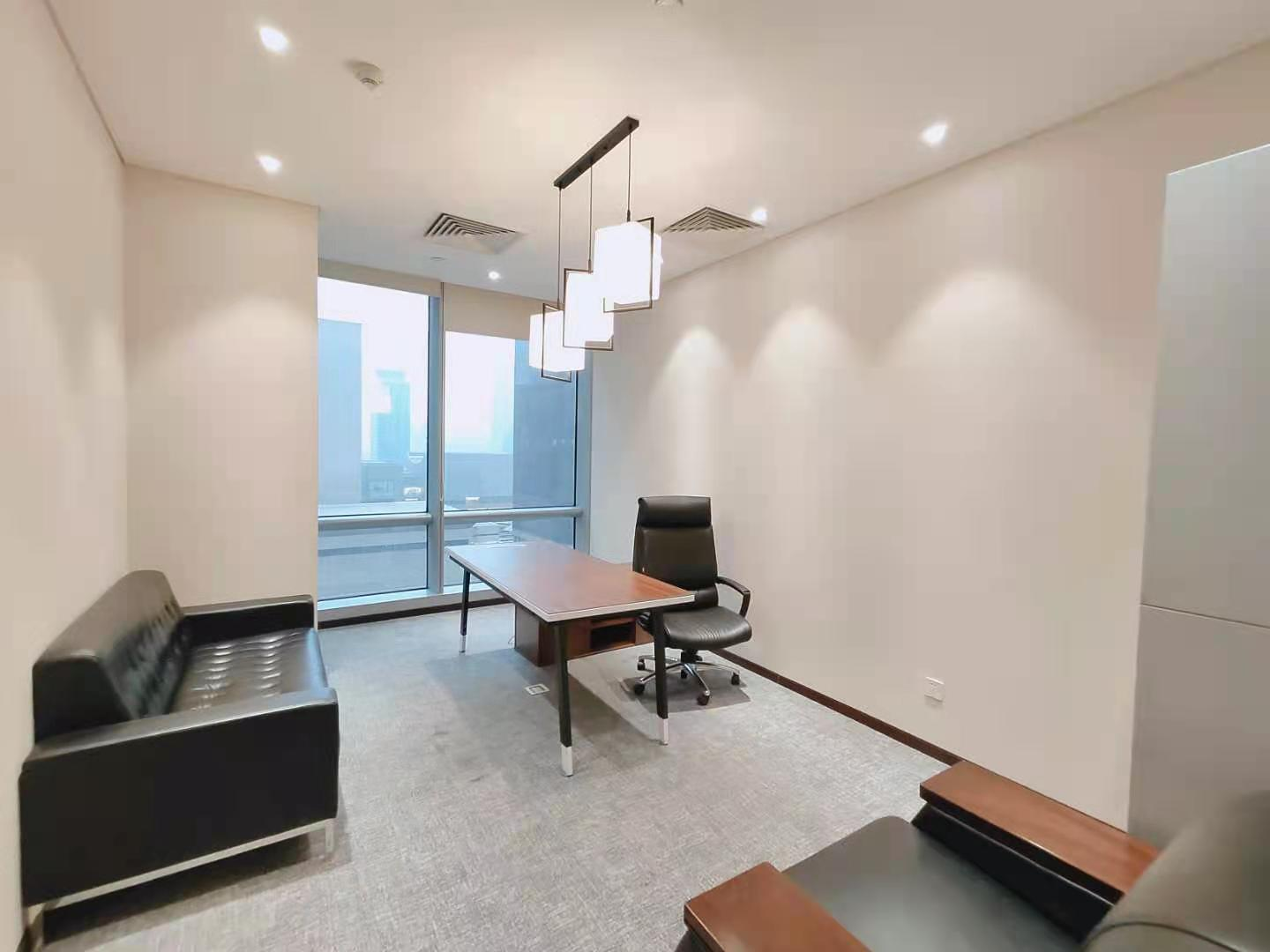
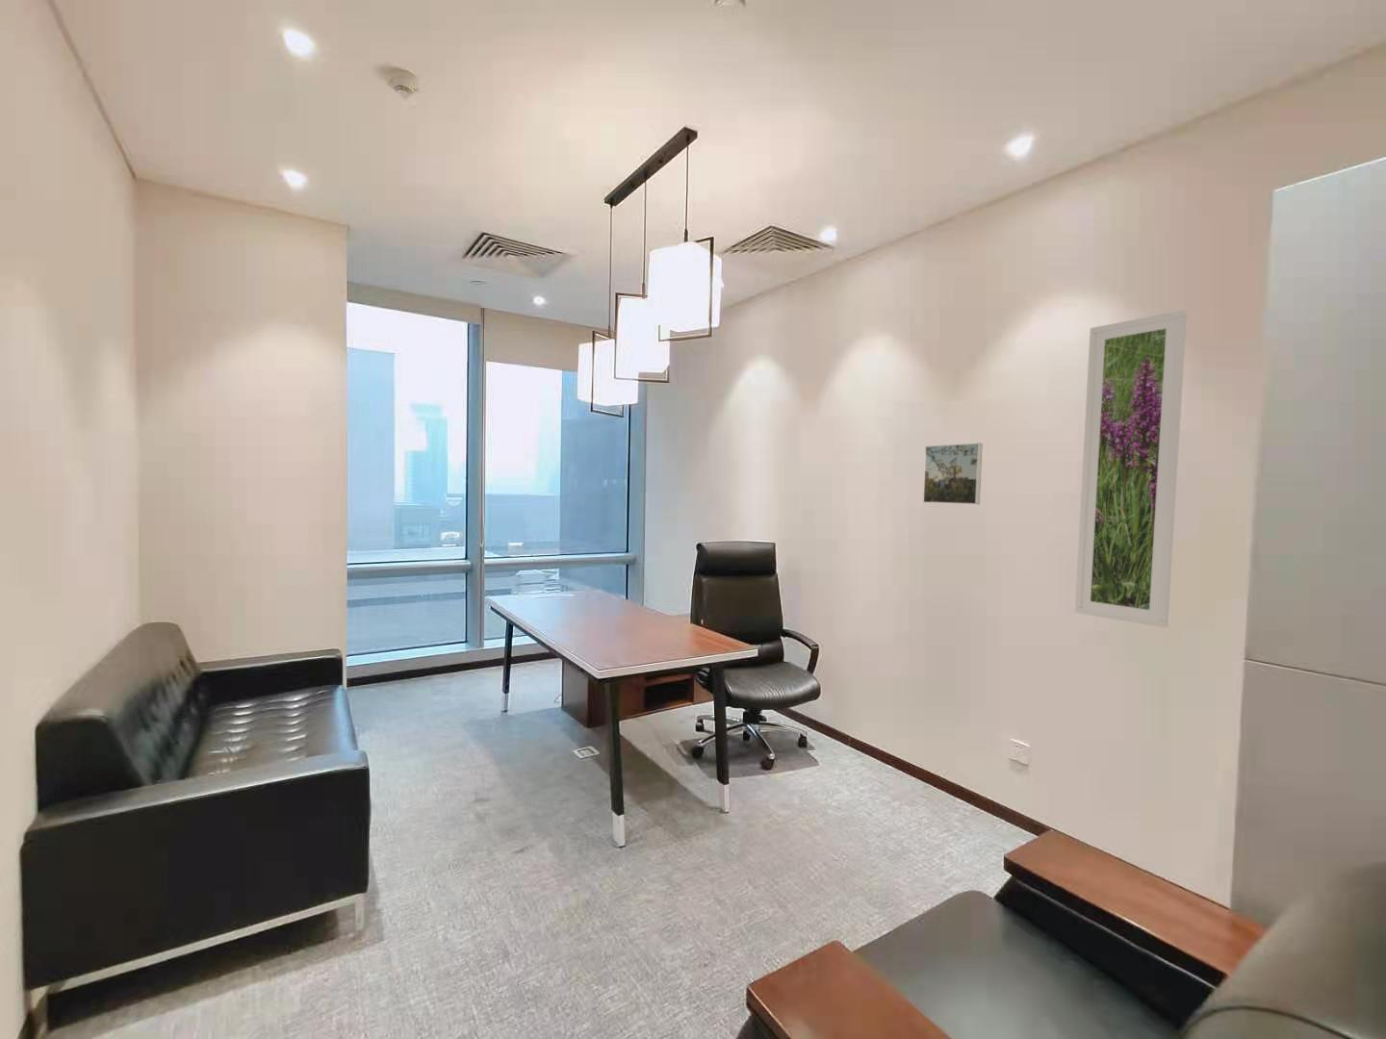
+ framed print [922,442,983,505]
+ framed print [1074,309,1187,629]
